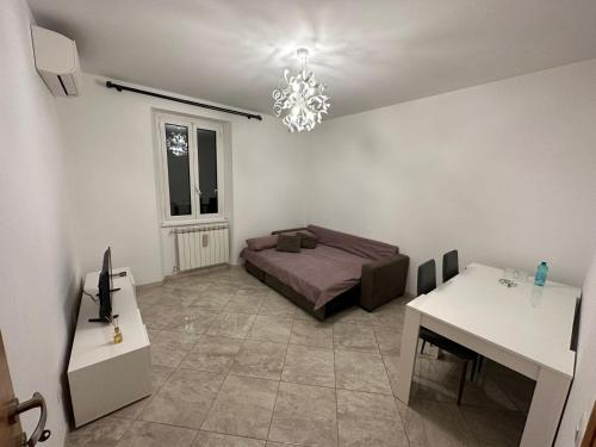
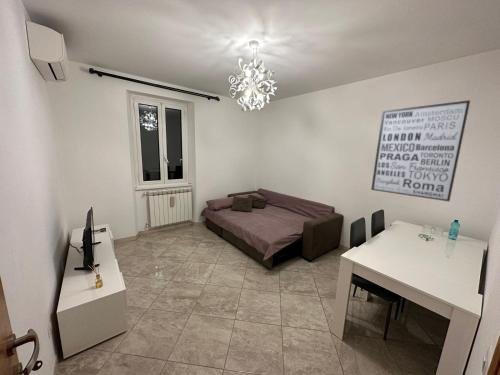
+ wall art [370,99,471,202]
